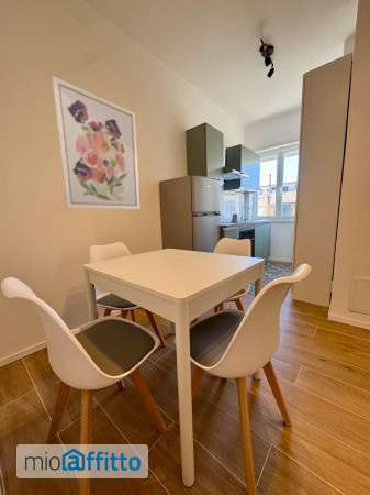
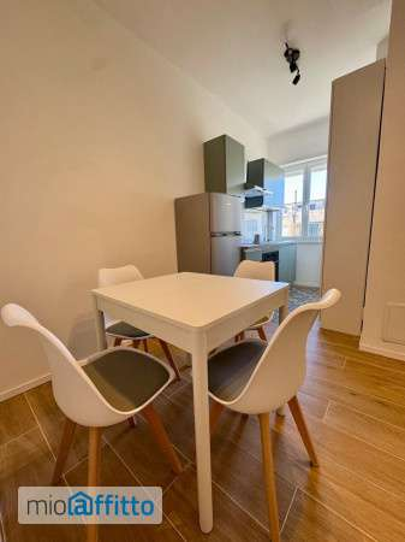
- wall art [51,75,141,210]
